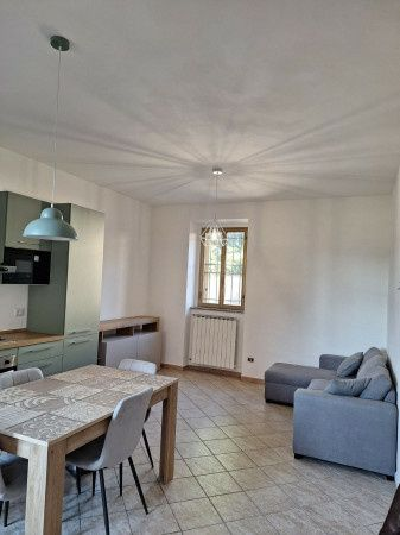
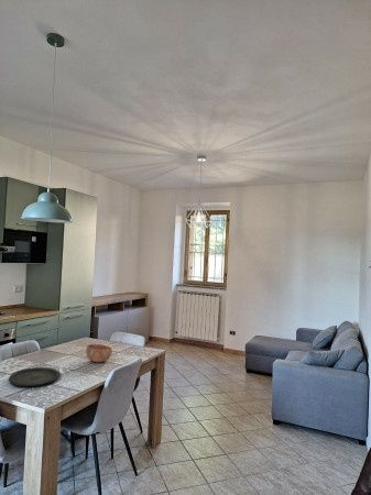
+ plate [8,366,62,387]
+ bowl [85,343,113,363]
